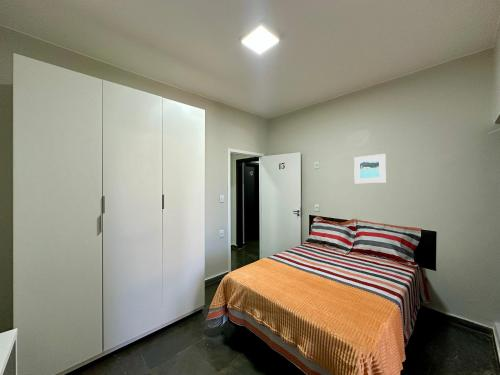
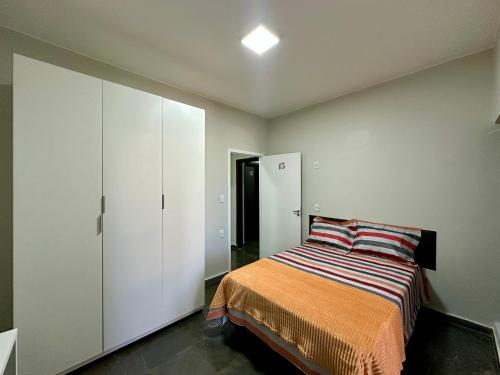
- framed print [353,153,387,184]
